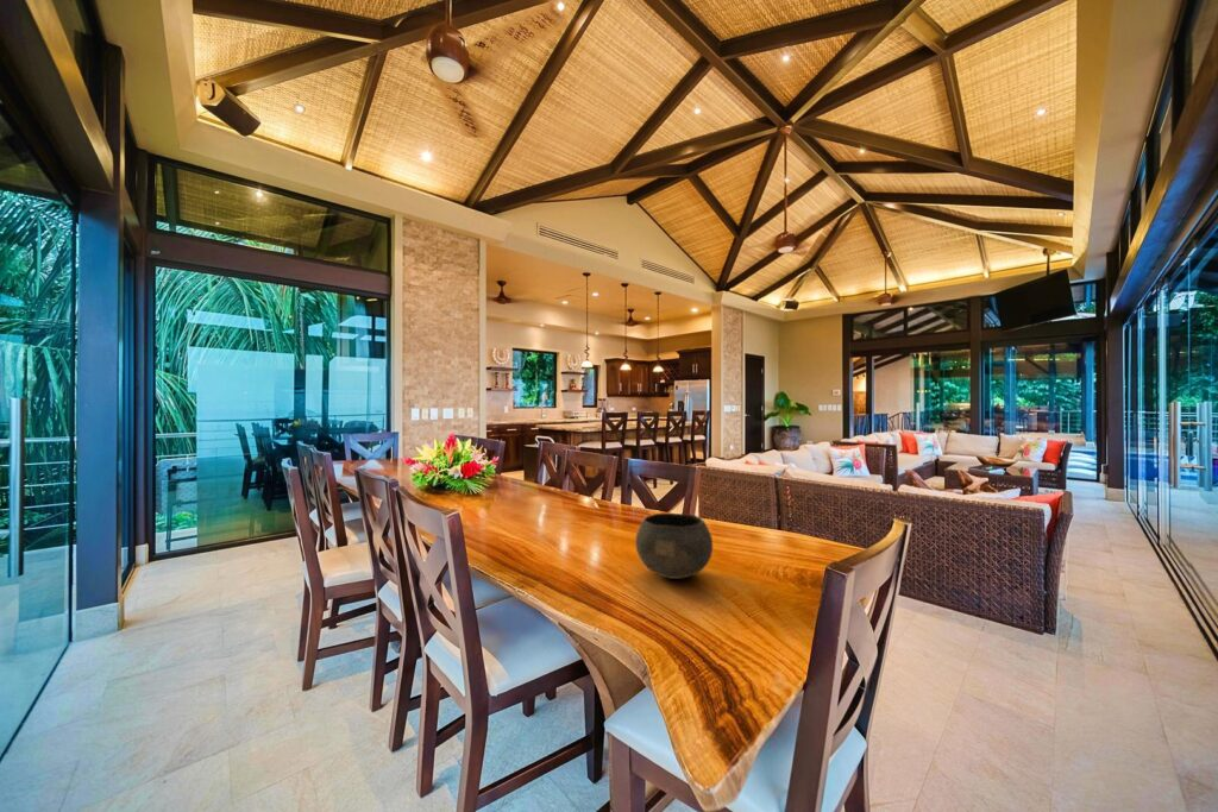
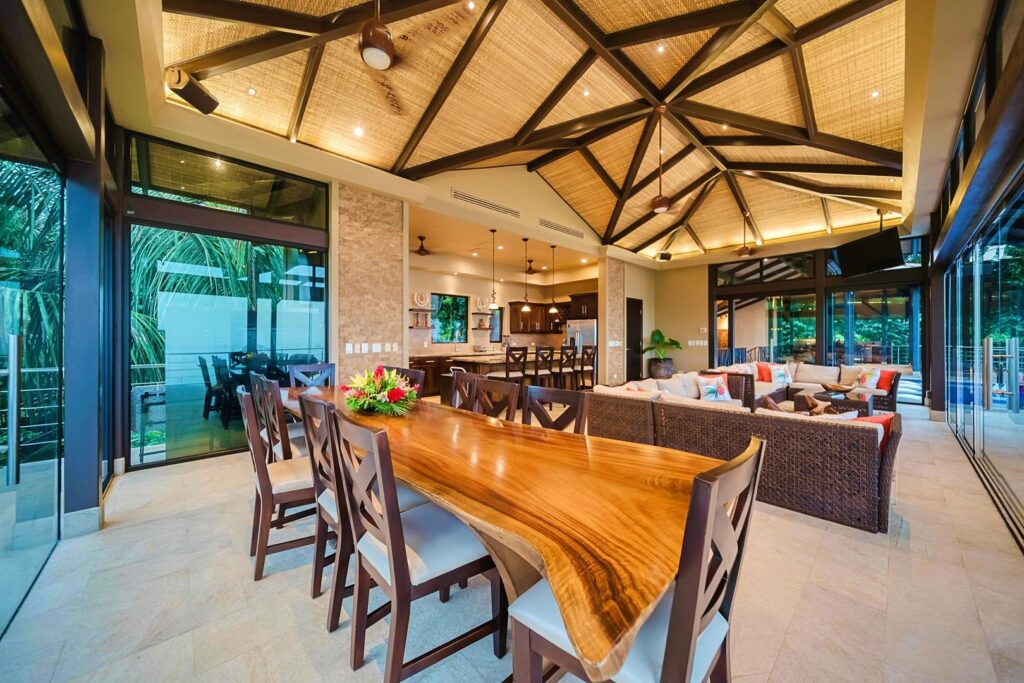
- bowl [634,512,714,580]
